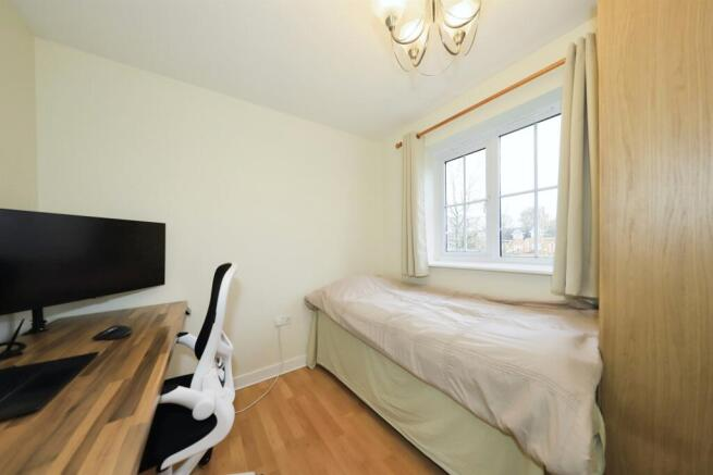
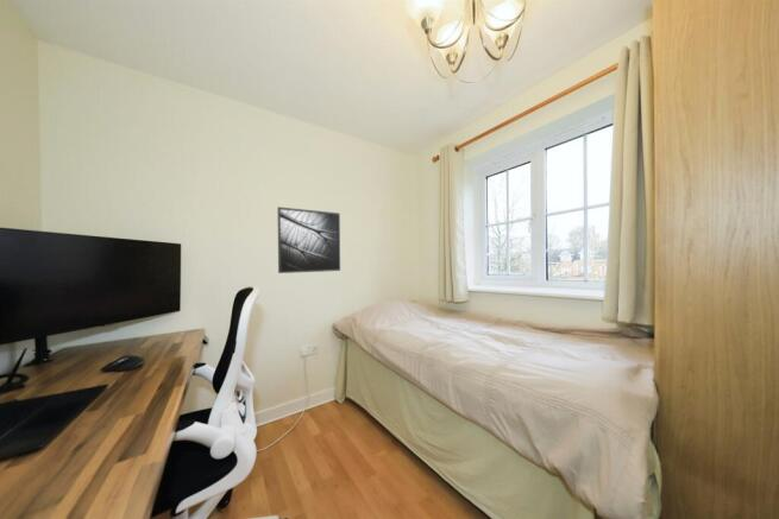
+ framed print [276,205,341,274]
